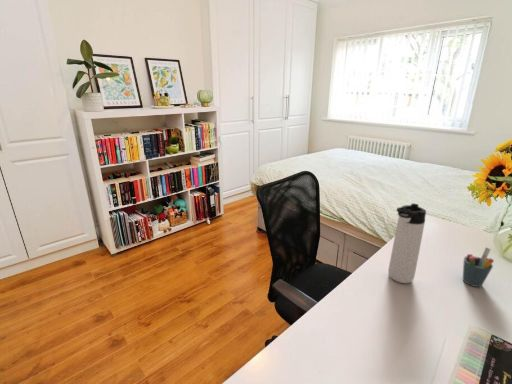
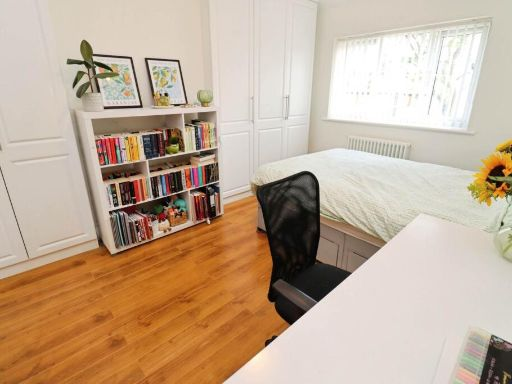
- pen holder [462,246,495,288]
- thermos bottle [387,203,427,284]
